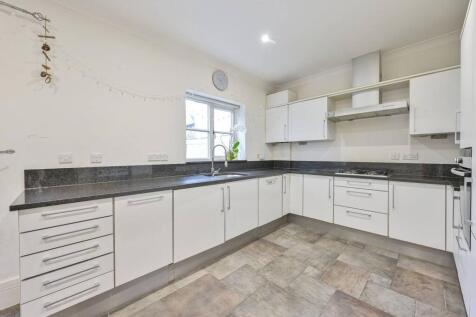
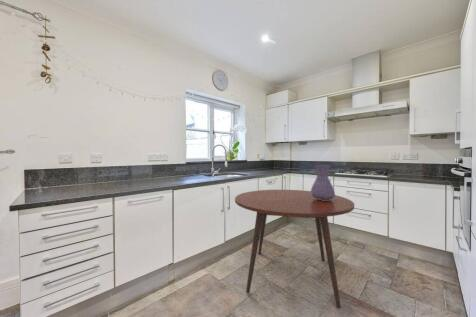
+ dining table [234,189,355,309]
+ vase [310,164,336,201]
